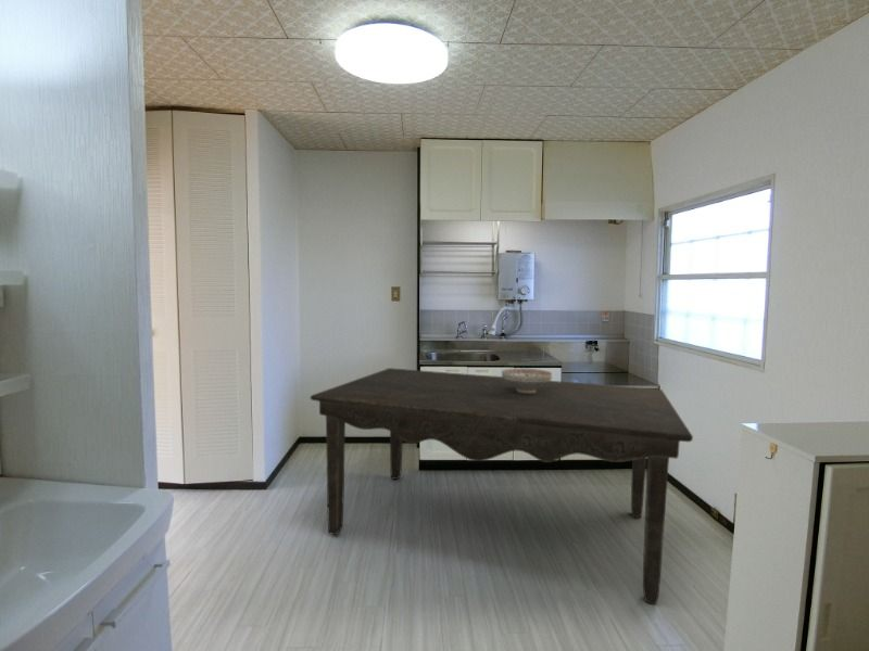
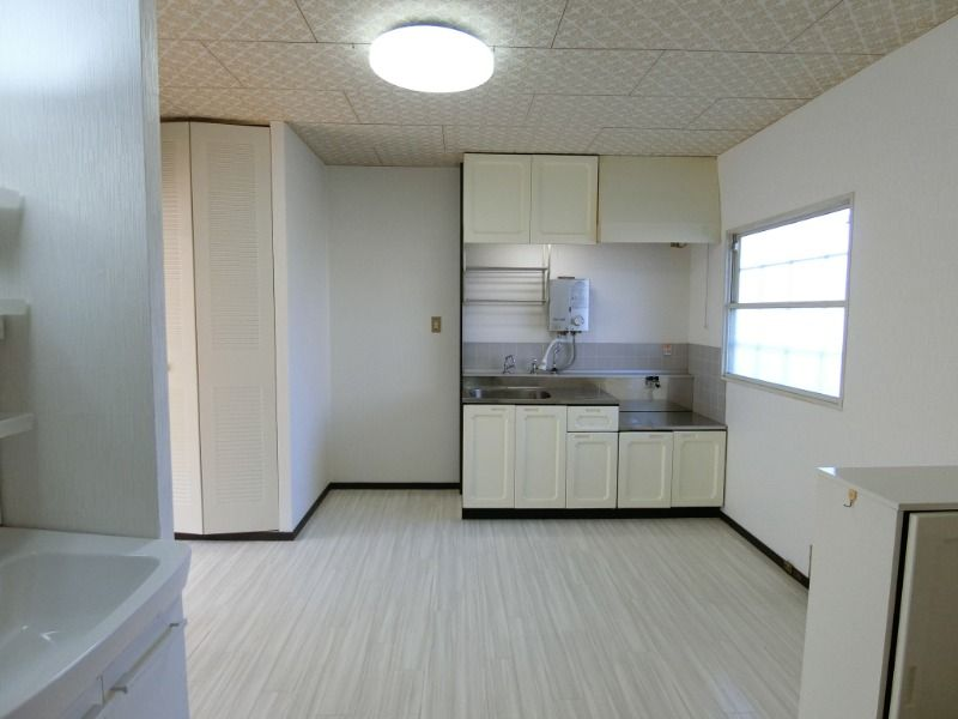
- decorative bowl [501,367,553,393]
- dining table [310,367,694,605]
